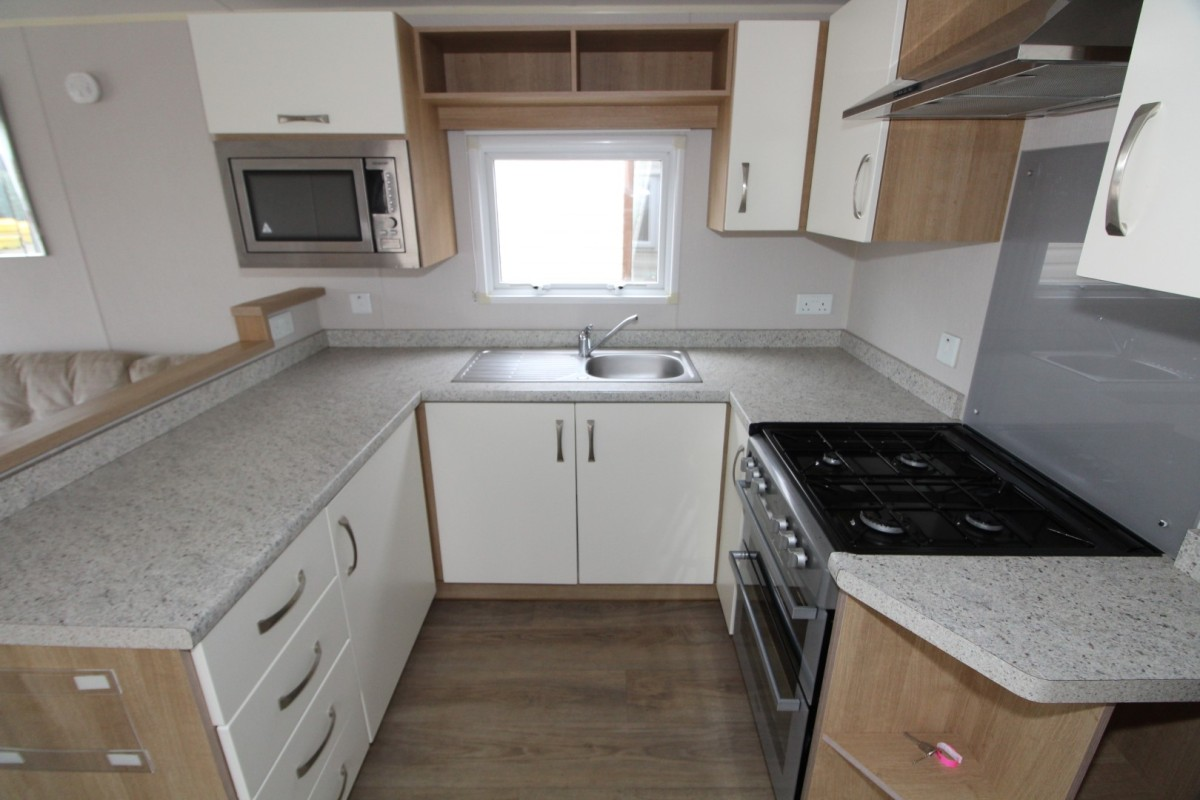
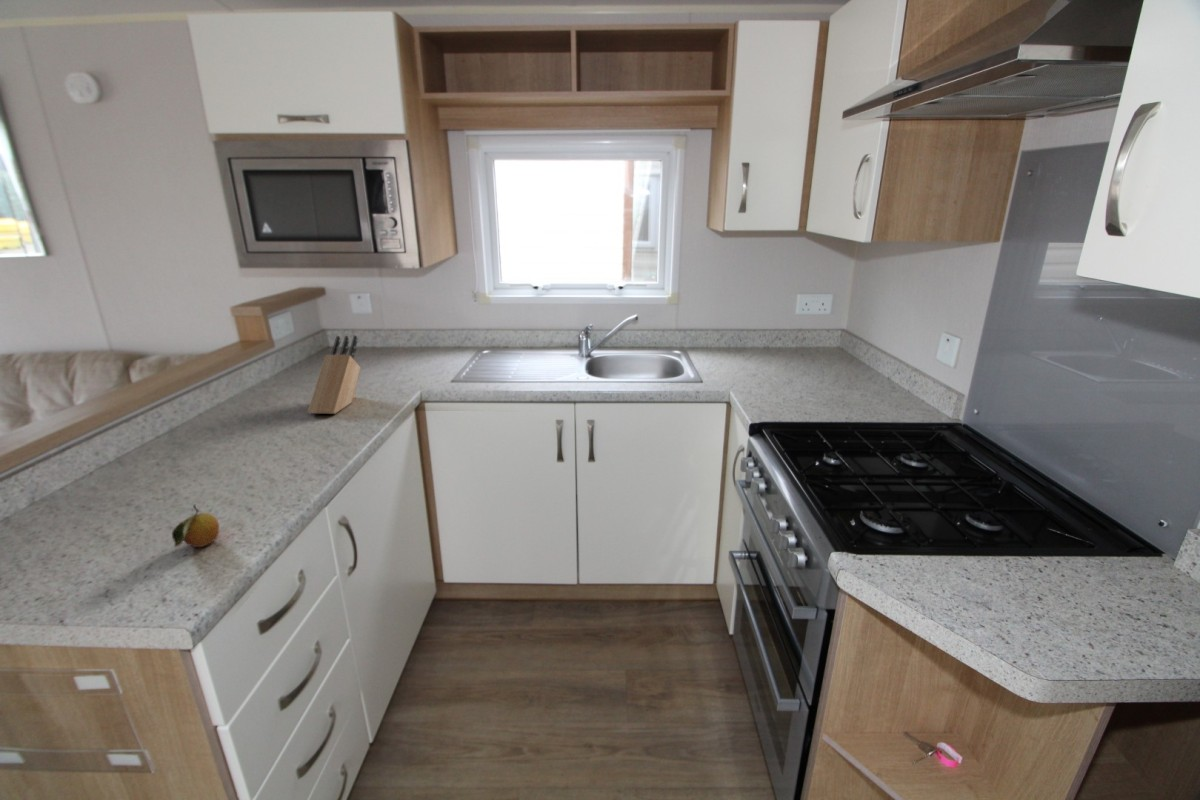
+ fruit [171,504,220,548]
+ knife block [307,334,362,415]
